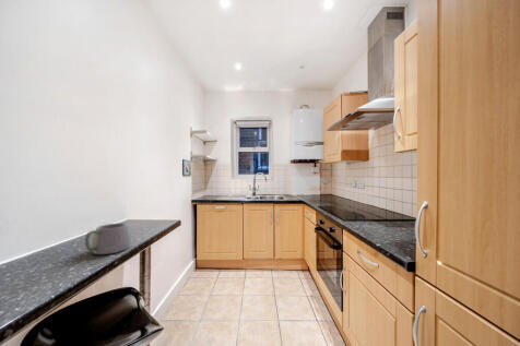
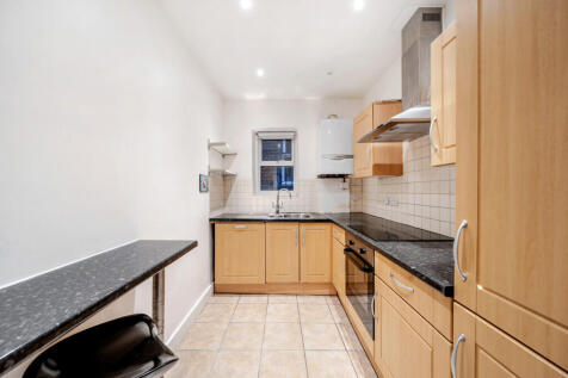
- mug [78,223,132,255]
